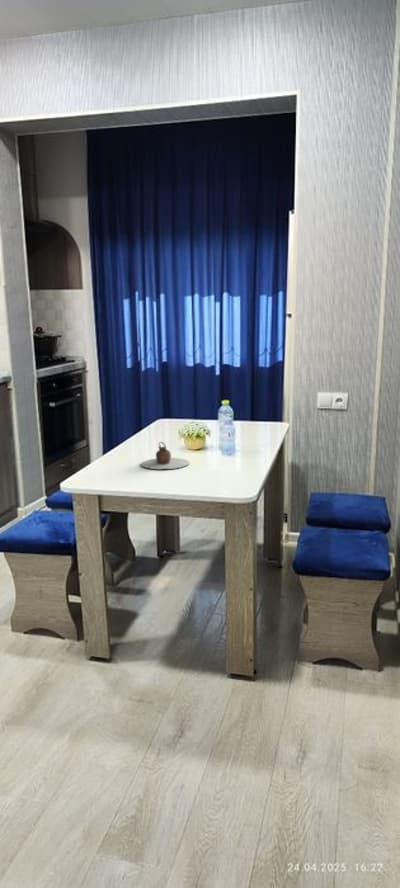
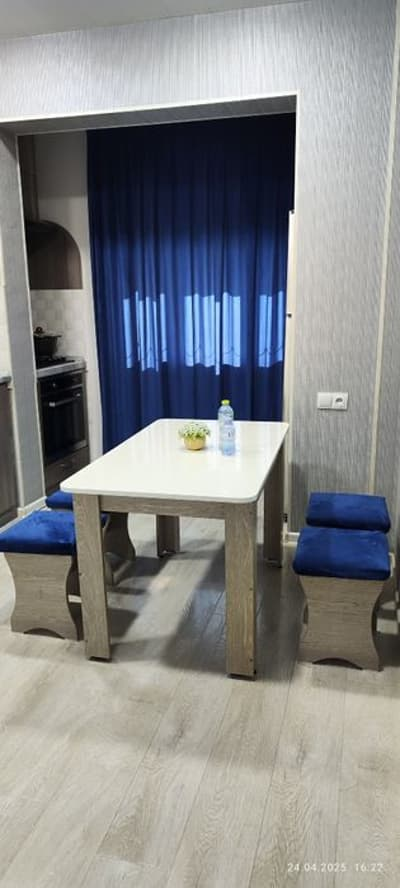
- teapot [140,441,191,470]
